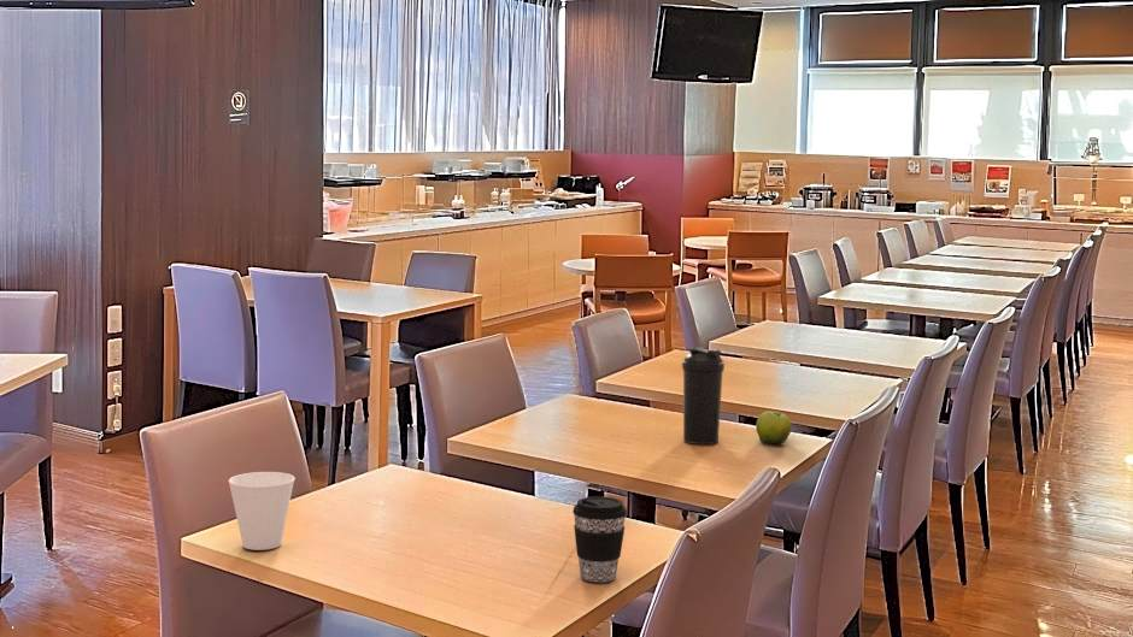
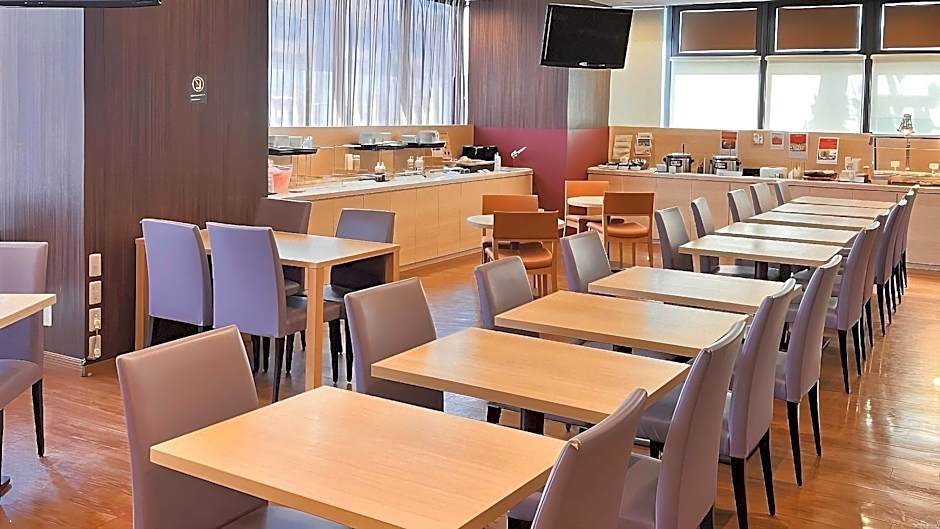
- coffee cup [571,496,628,583]
- fruit [755,409,792,444]
- water bottle [681,347,726,446]
- cup [228,471,297,552]
